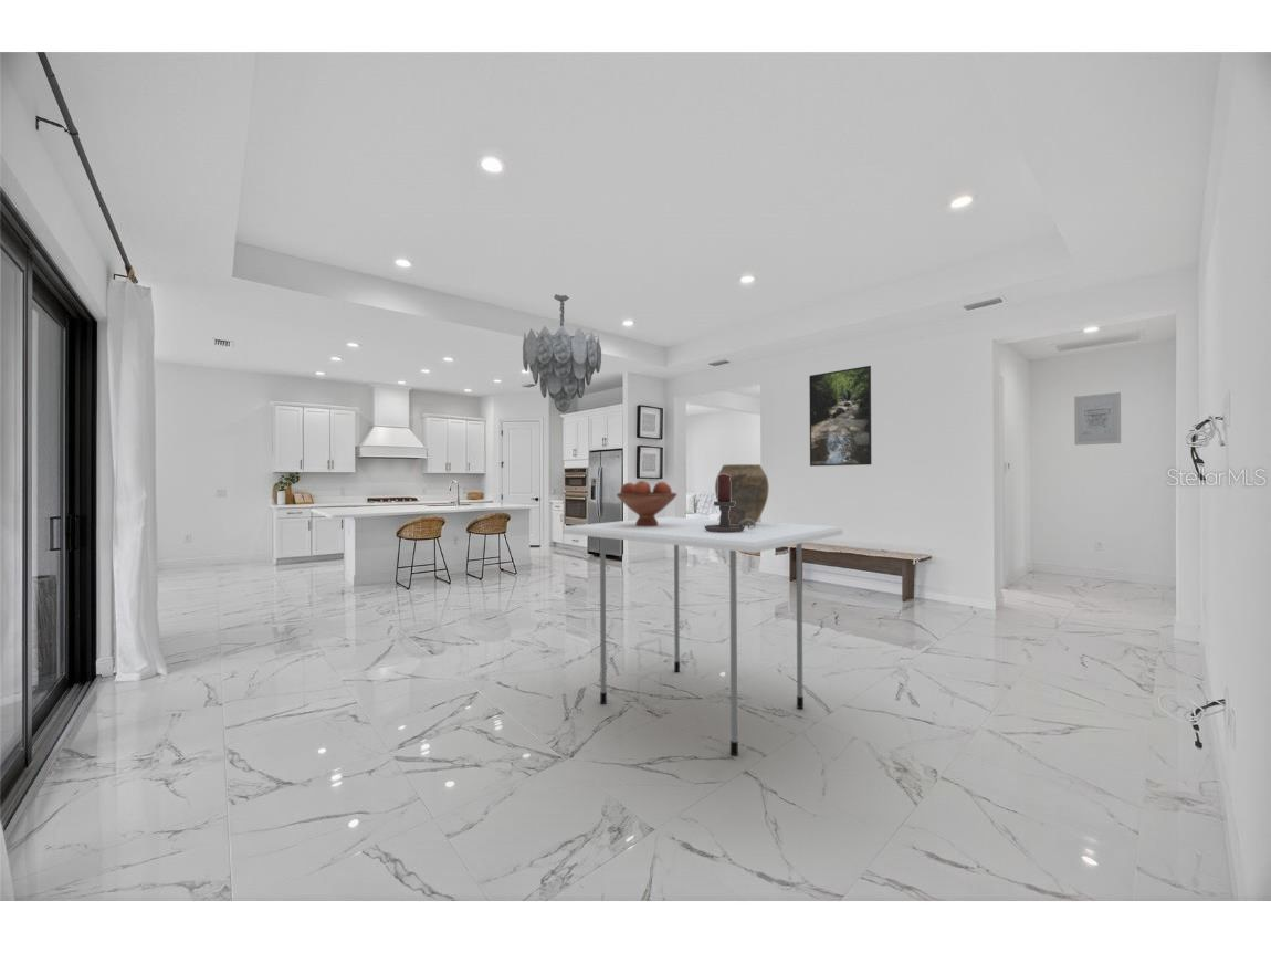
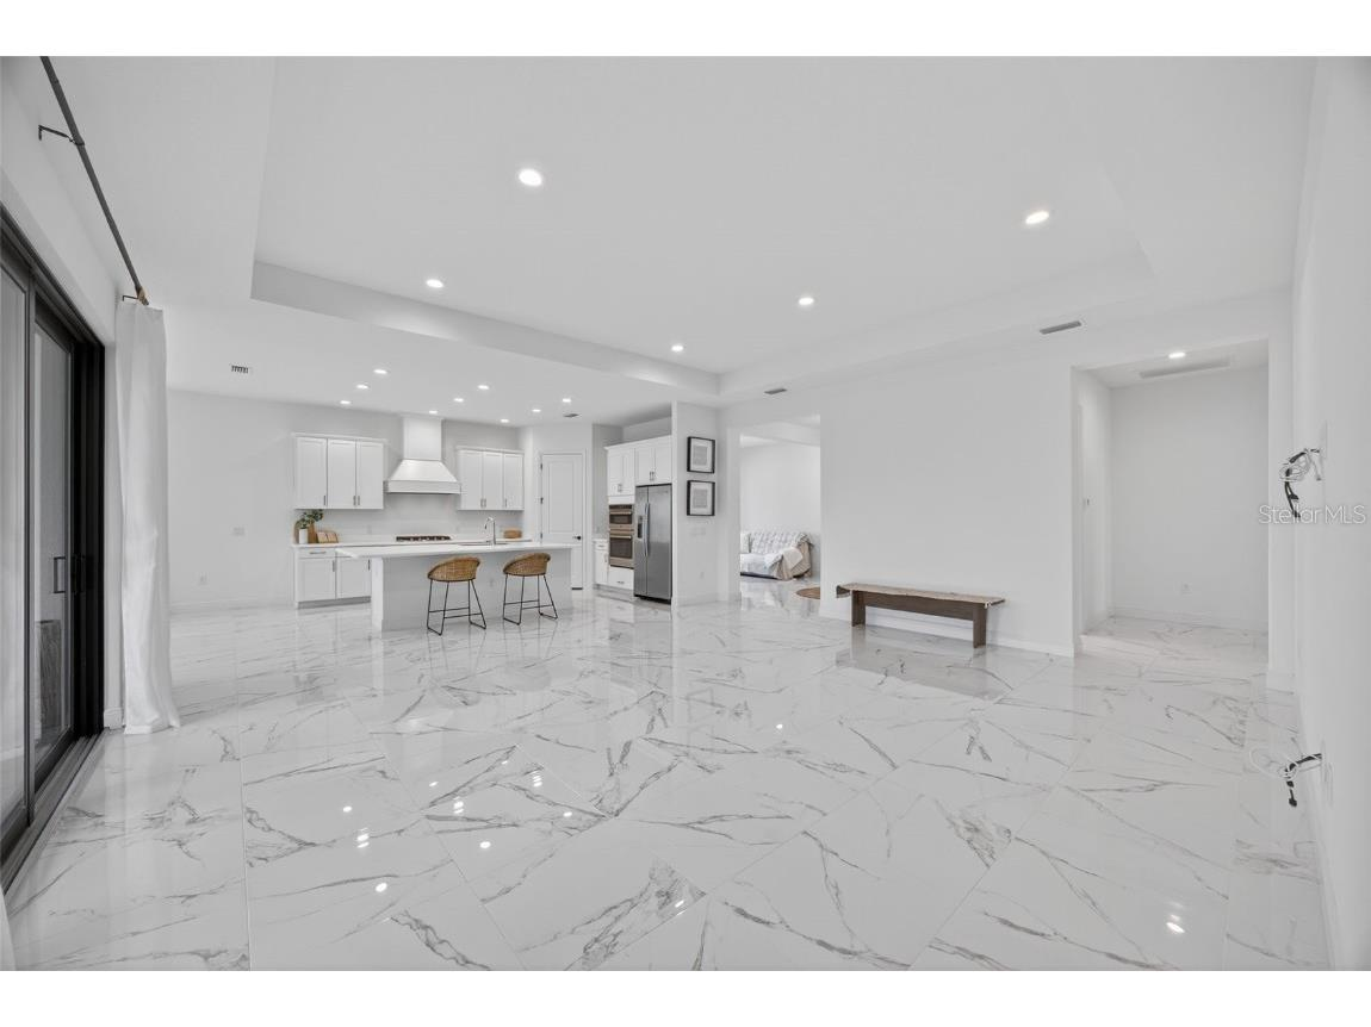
- chandelier [522,293,602,413]
- dining table [563,516,844,757]
- vase [714,463,770,525]
- wall art [1073,391,1122,446]
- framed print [808,365,873,468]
- candle holder [704,474,756,533]
- fruit bowl [616,480,679,526]
